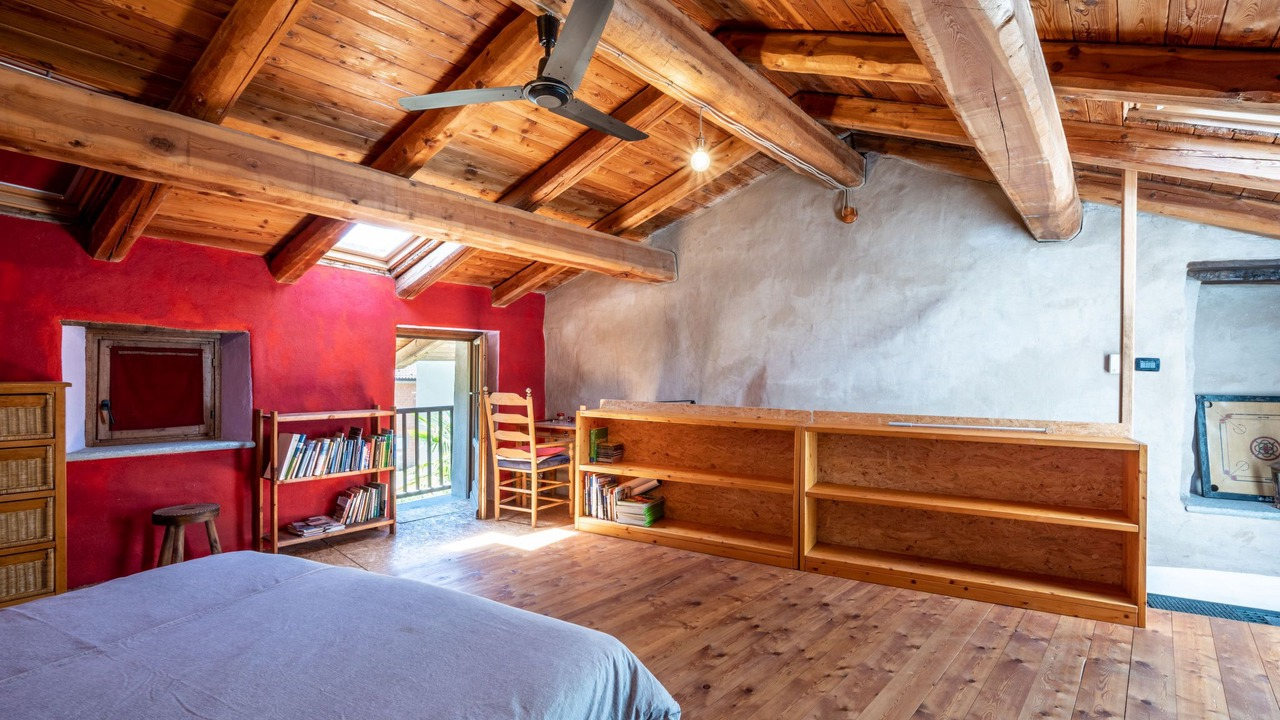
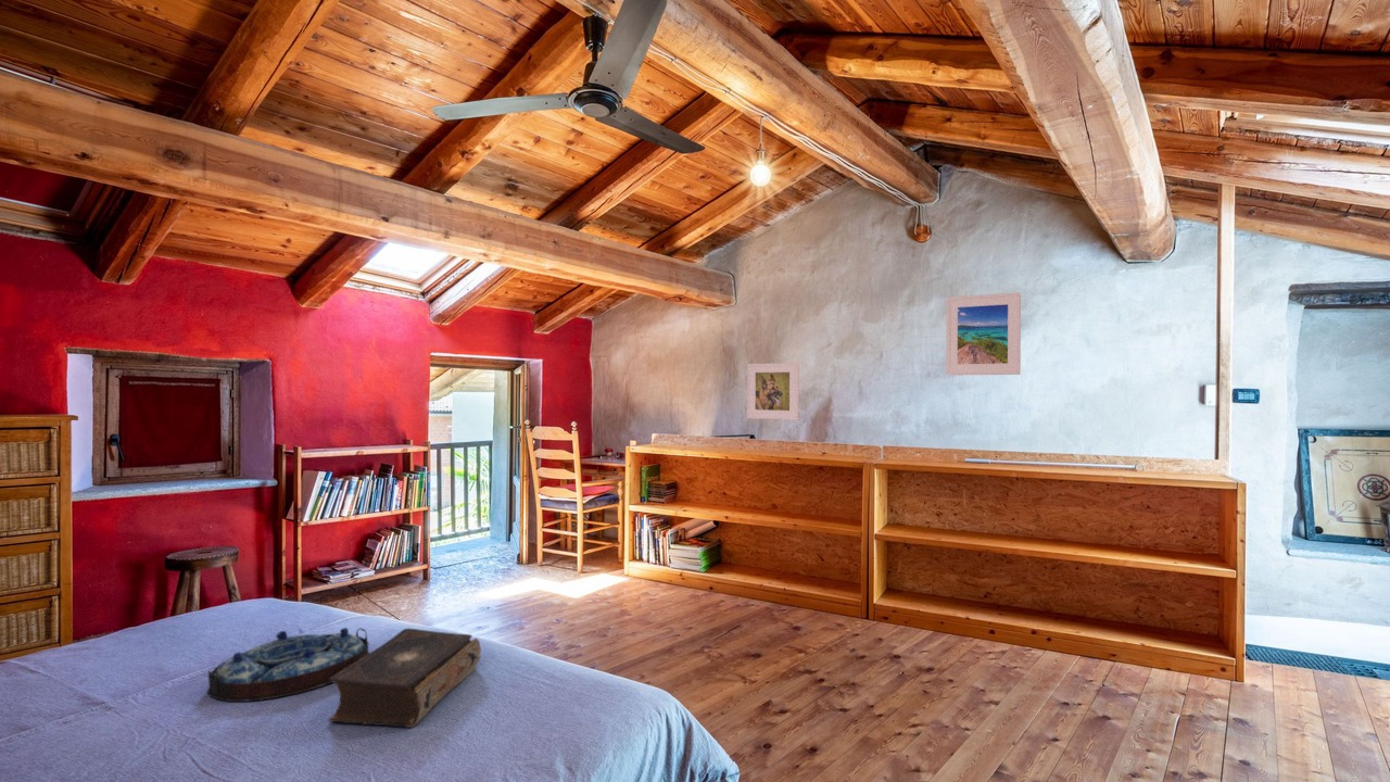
+ book [327,627,482,729]
+ serving tray [206,627,370,703]
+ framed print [945,291,1022,376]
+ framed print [746,362,800,421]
